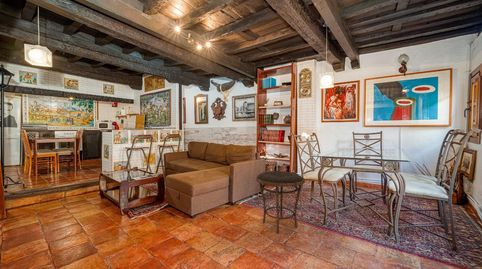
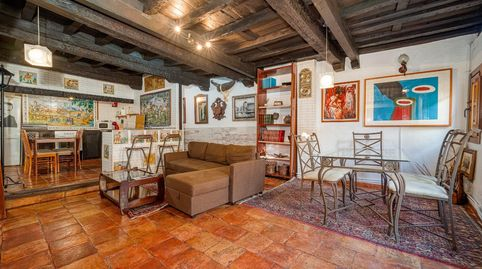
- side table [255,170,306,234]
